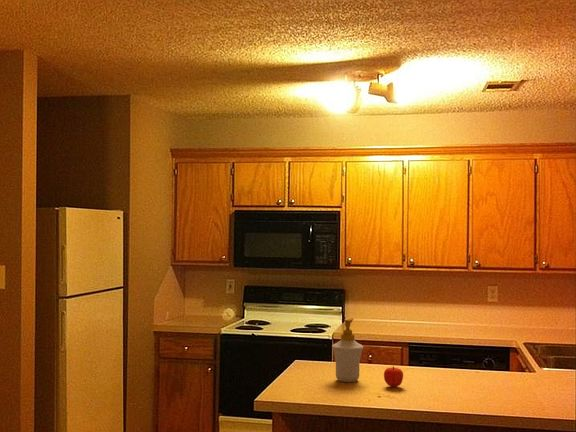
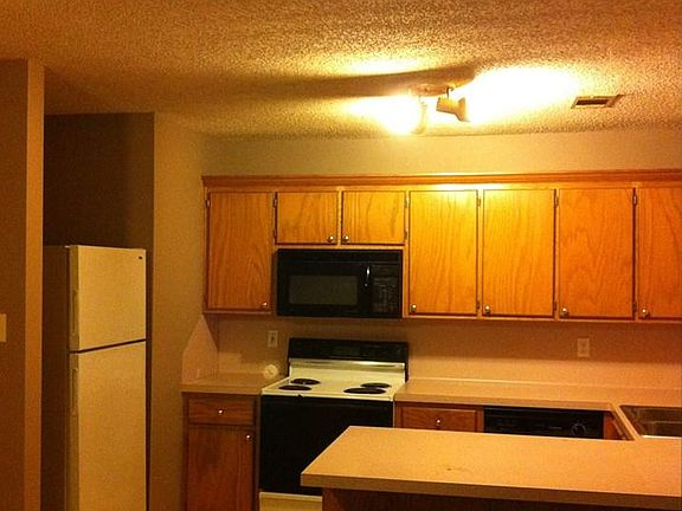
- soap bottle [331,317,364,383]
- fruit [383,365,404,388]
